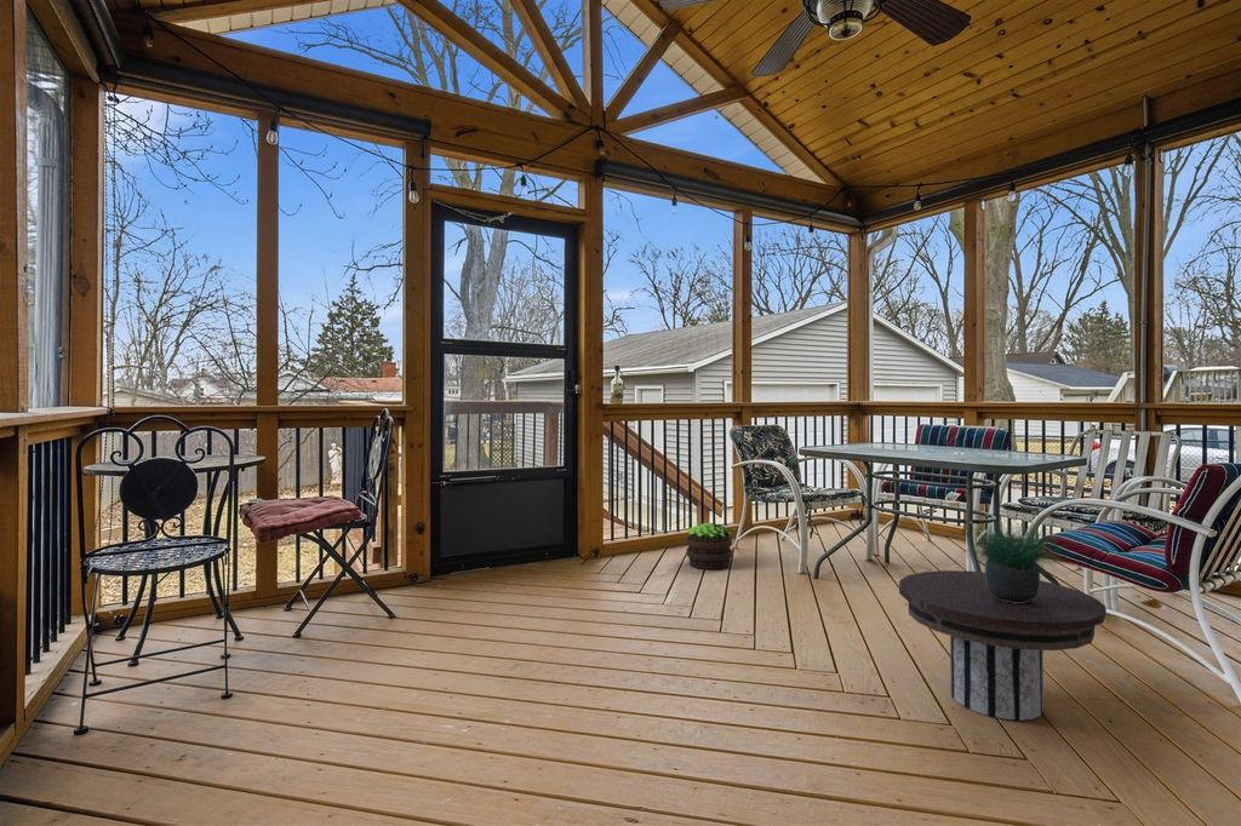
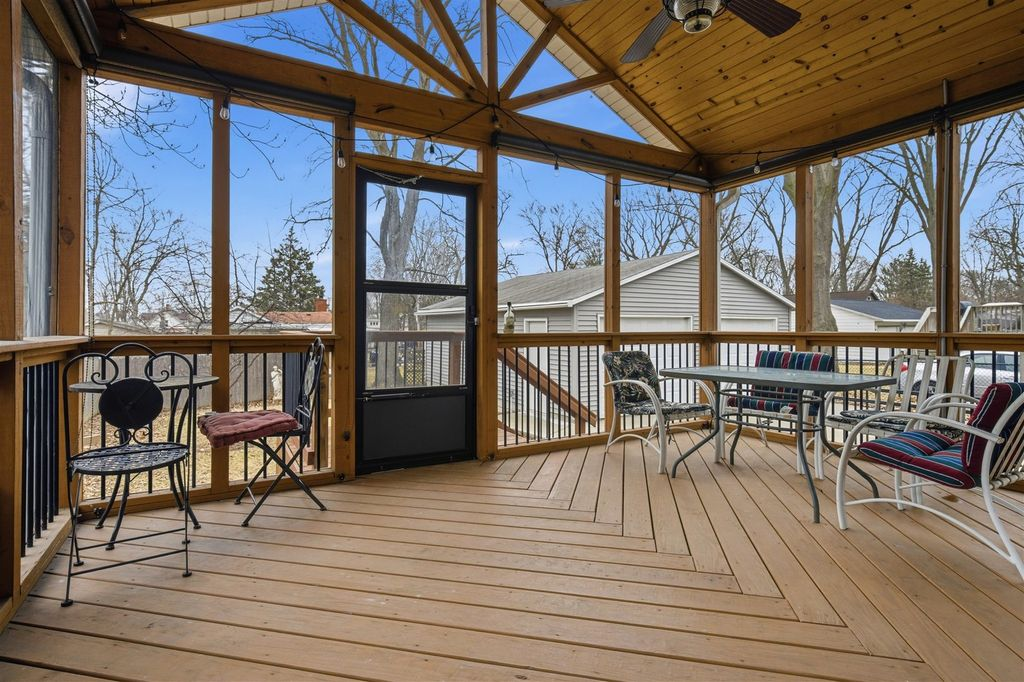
- potted plant [685,522,733,570]
- potted plant [950,494,1073,603]
- side table [898,569,1108,722]
